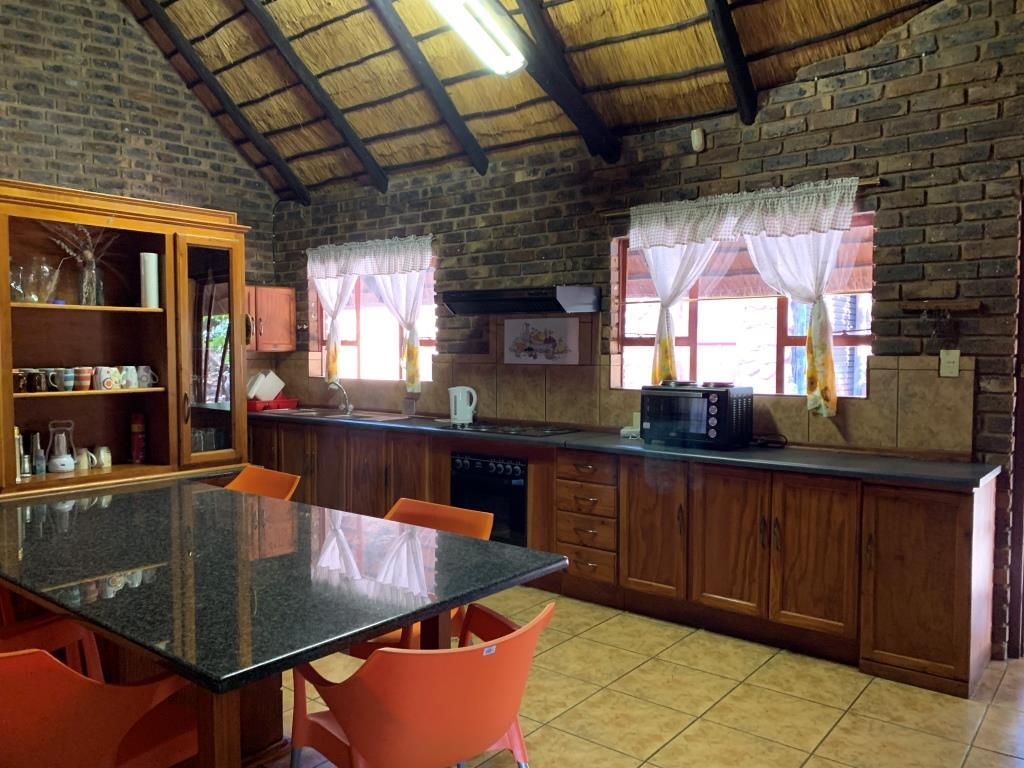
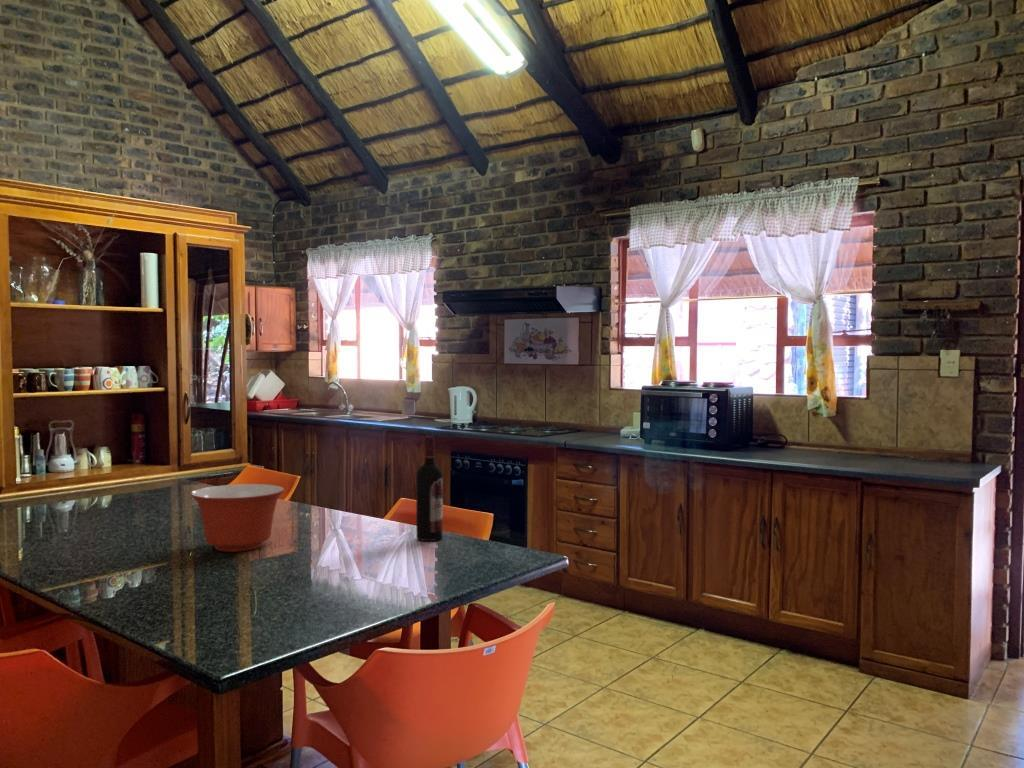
+ mixing bowl [190,483,285,553]
+ wine bottle [415,435,444,542]
